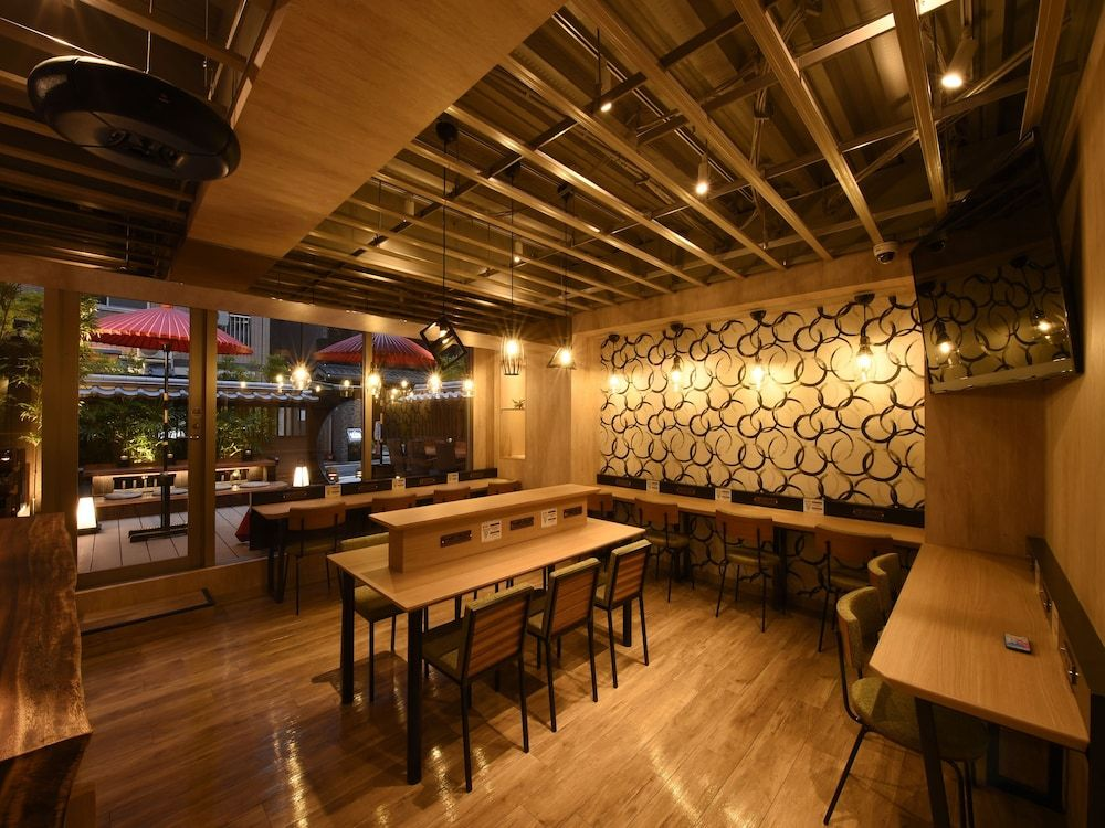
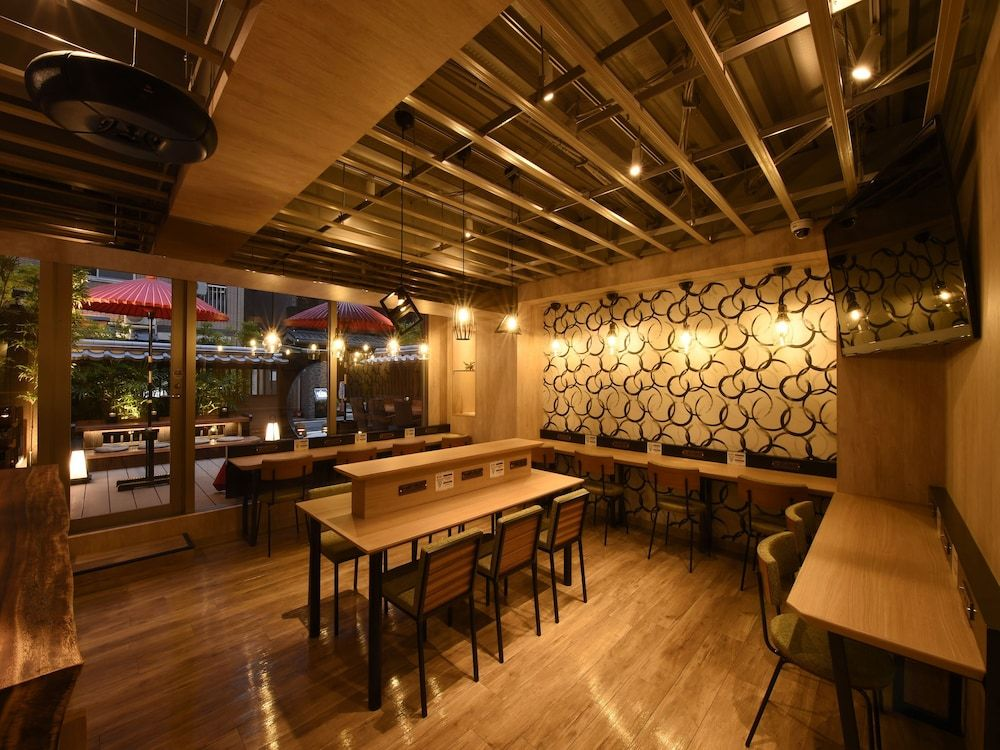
- smartphone [1003,633,1032,654]
